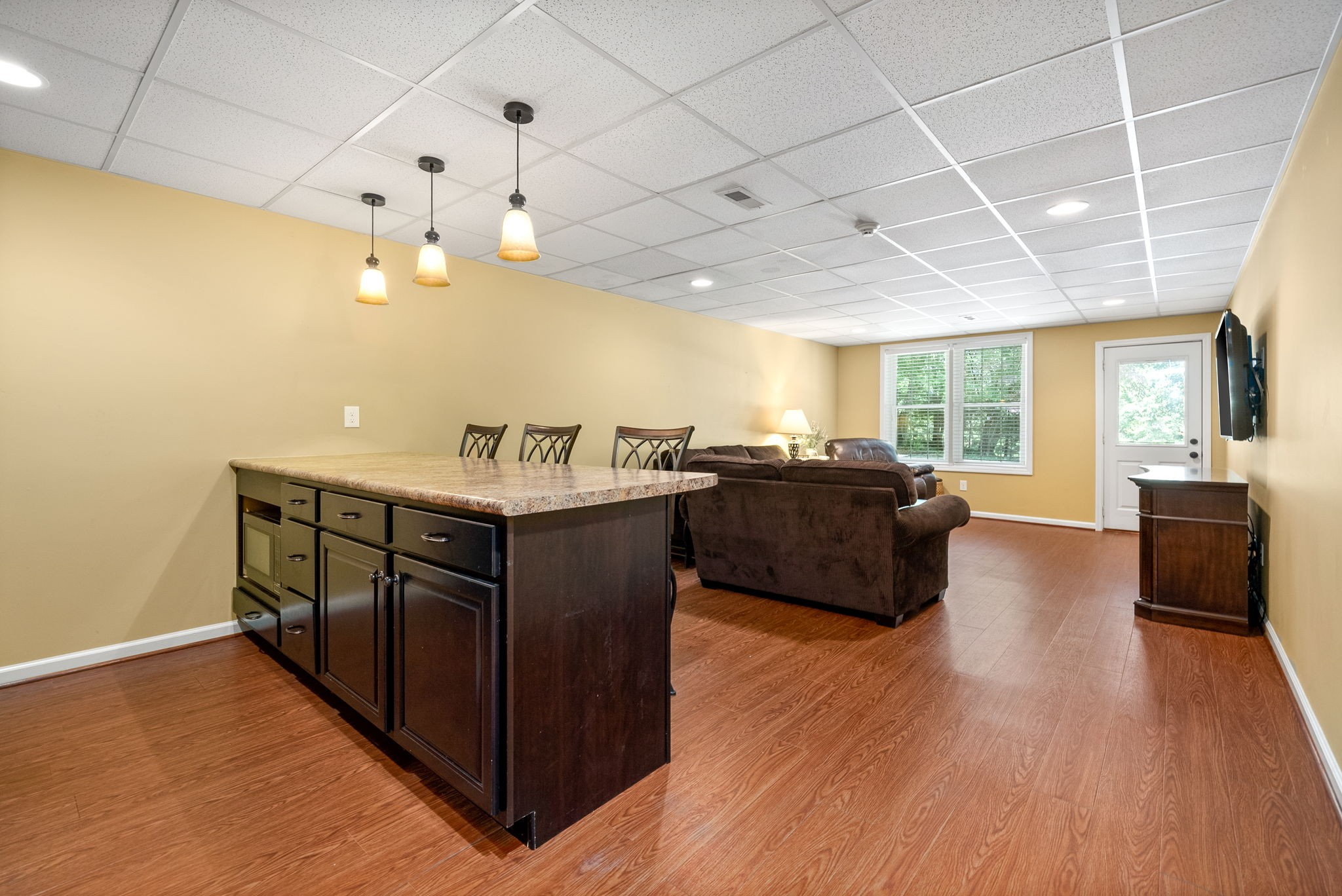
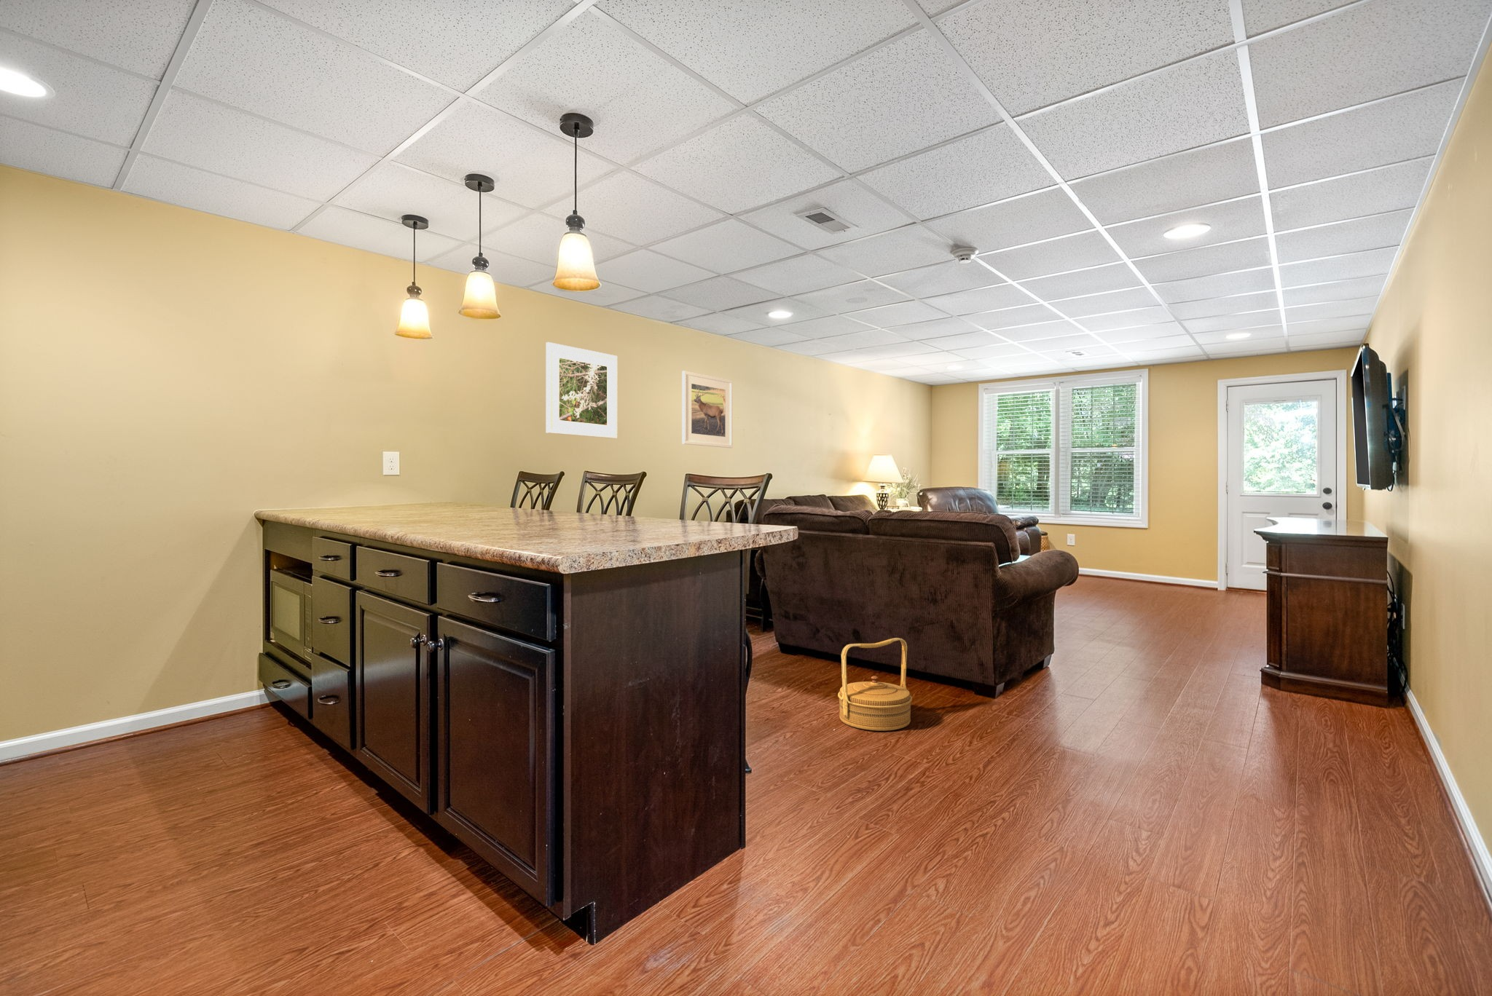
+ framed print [682,370,734,448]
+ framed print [545,341,618,439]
+ basket [837,637,913,731]
